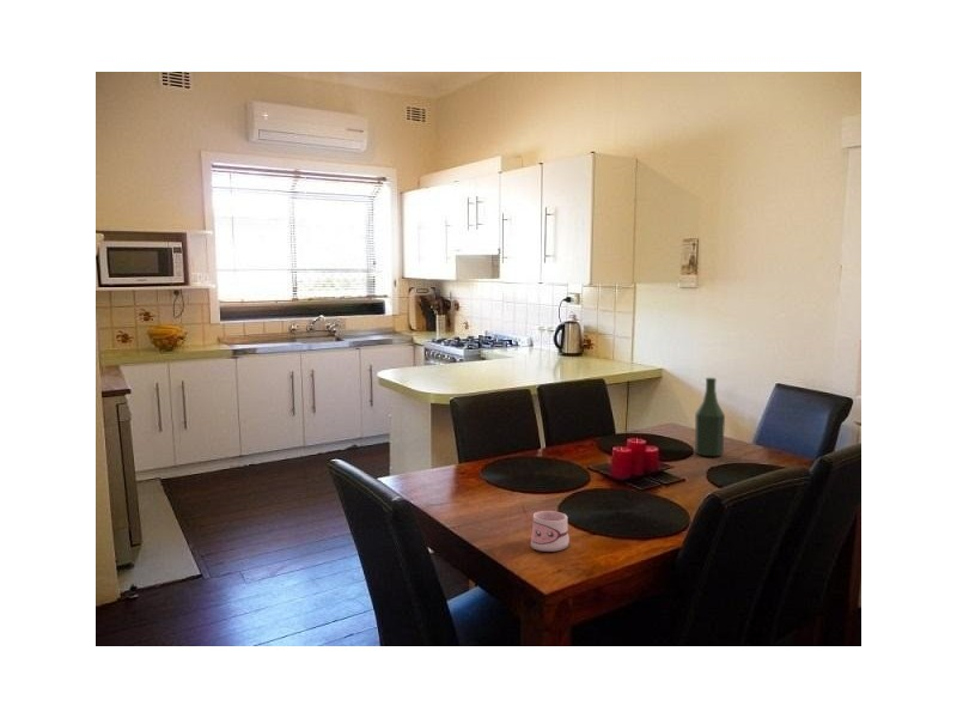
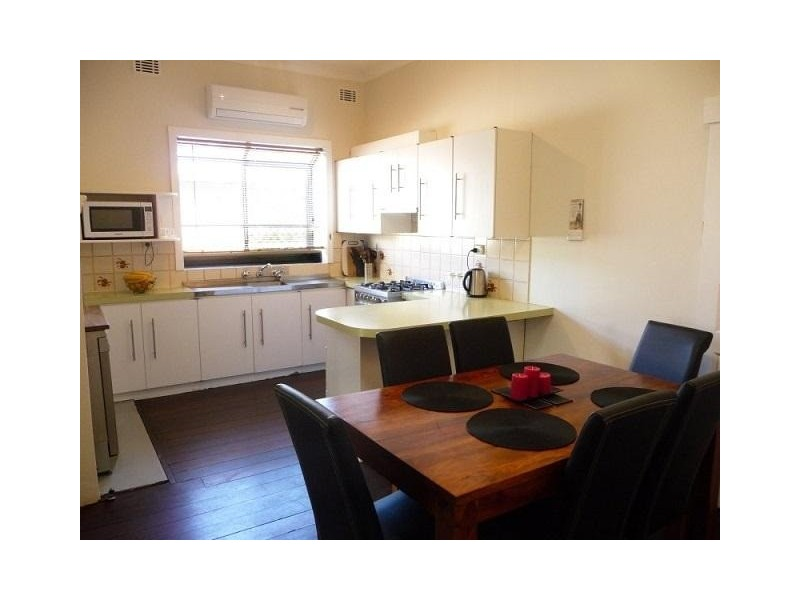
- bottle [694,377,726,457]
- mug [530,510,571,553]
